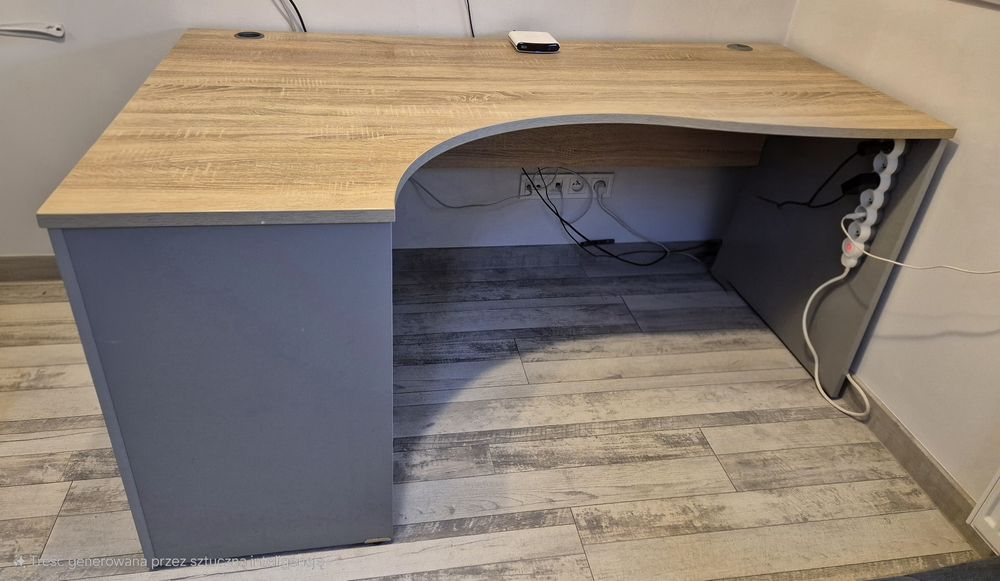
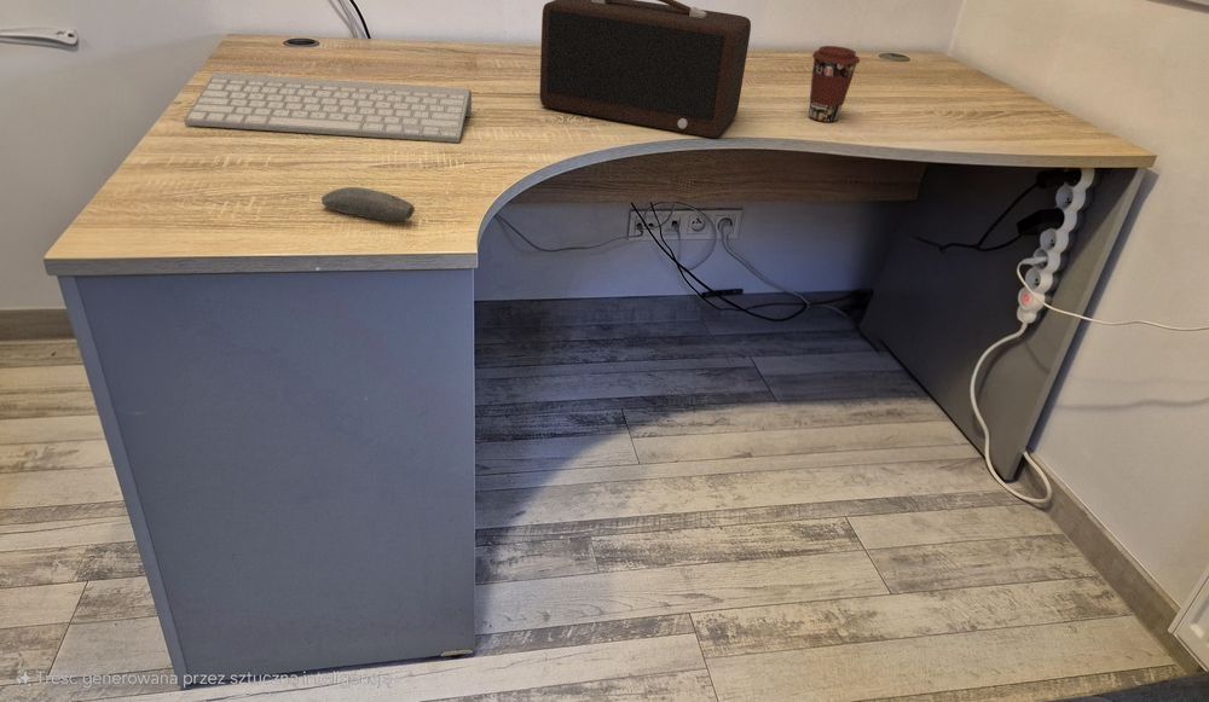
+ speaker [539,0,752,139]
+ coffee cup [808,45,861,123]
+ keyboard [183,71,473,144]
+ computer mouse [320,186,416,222]
